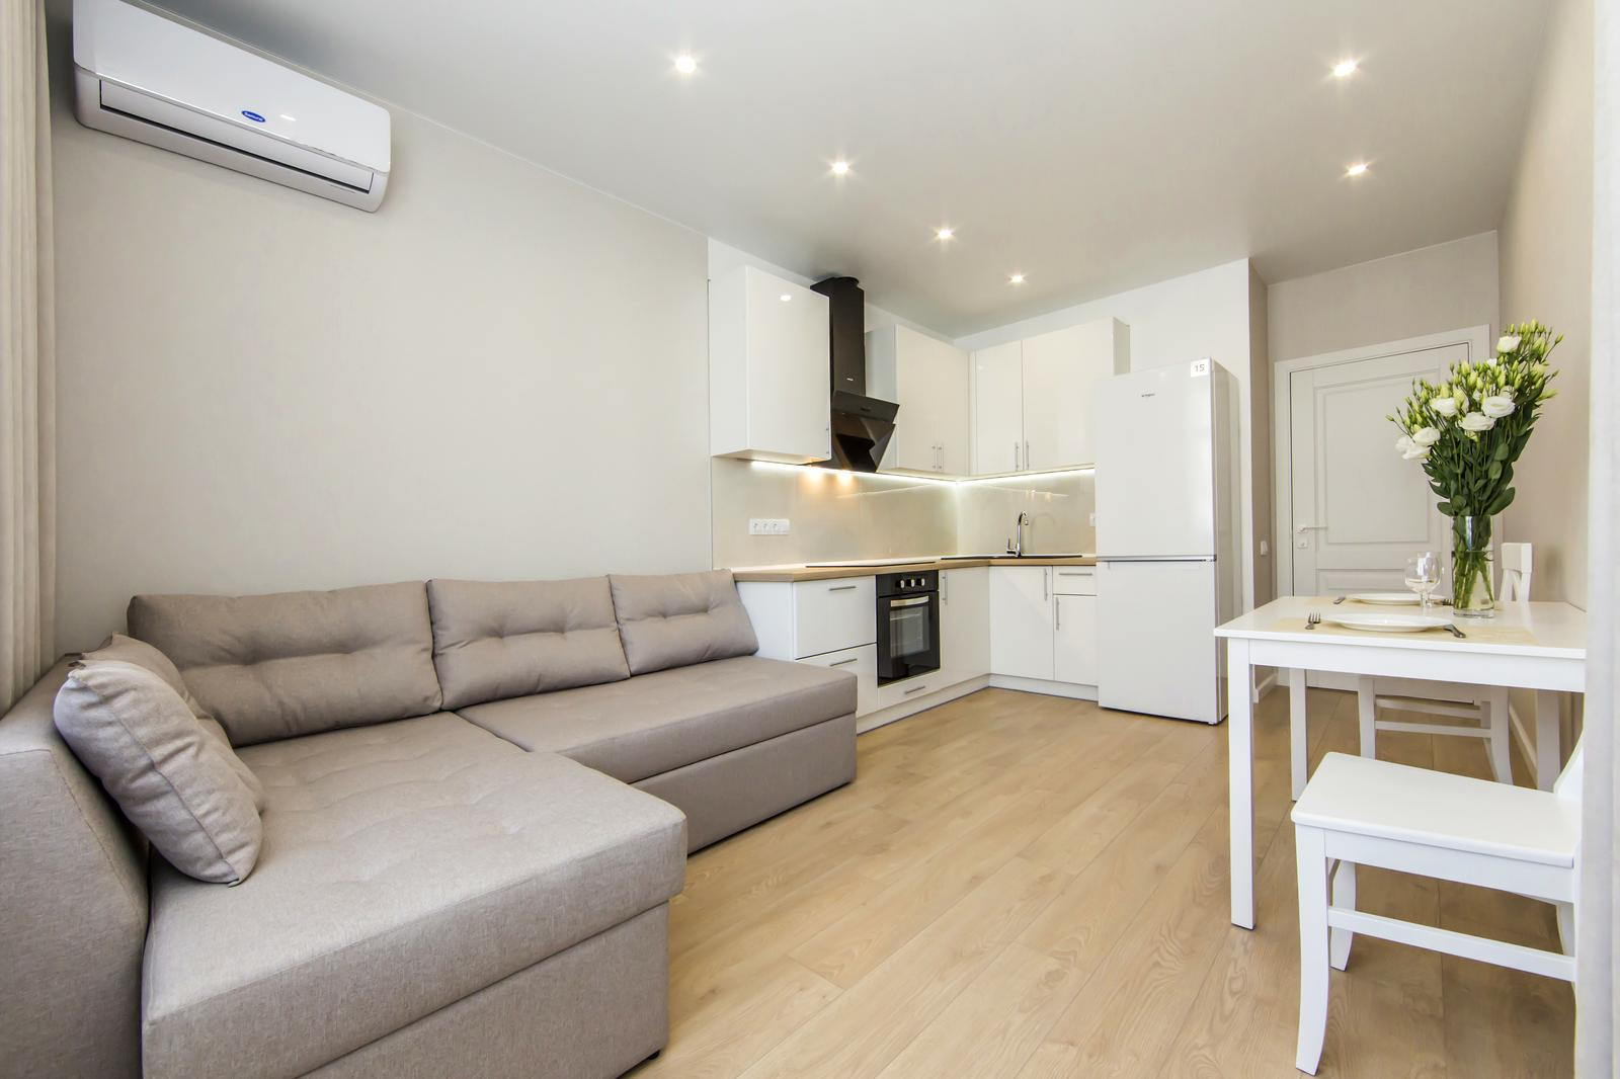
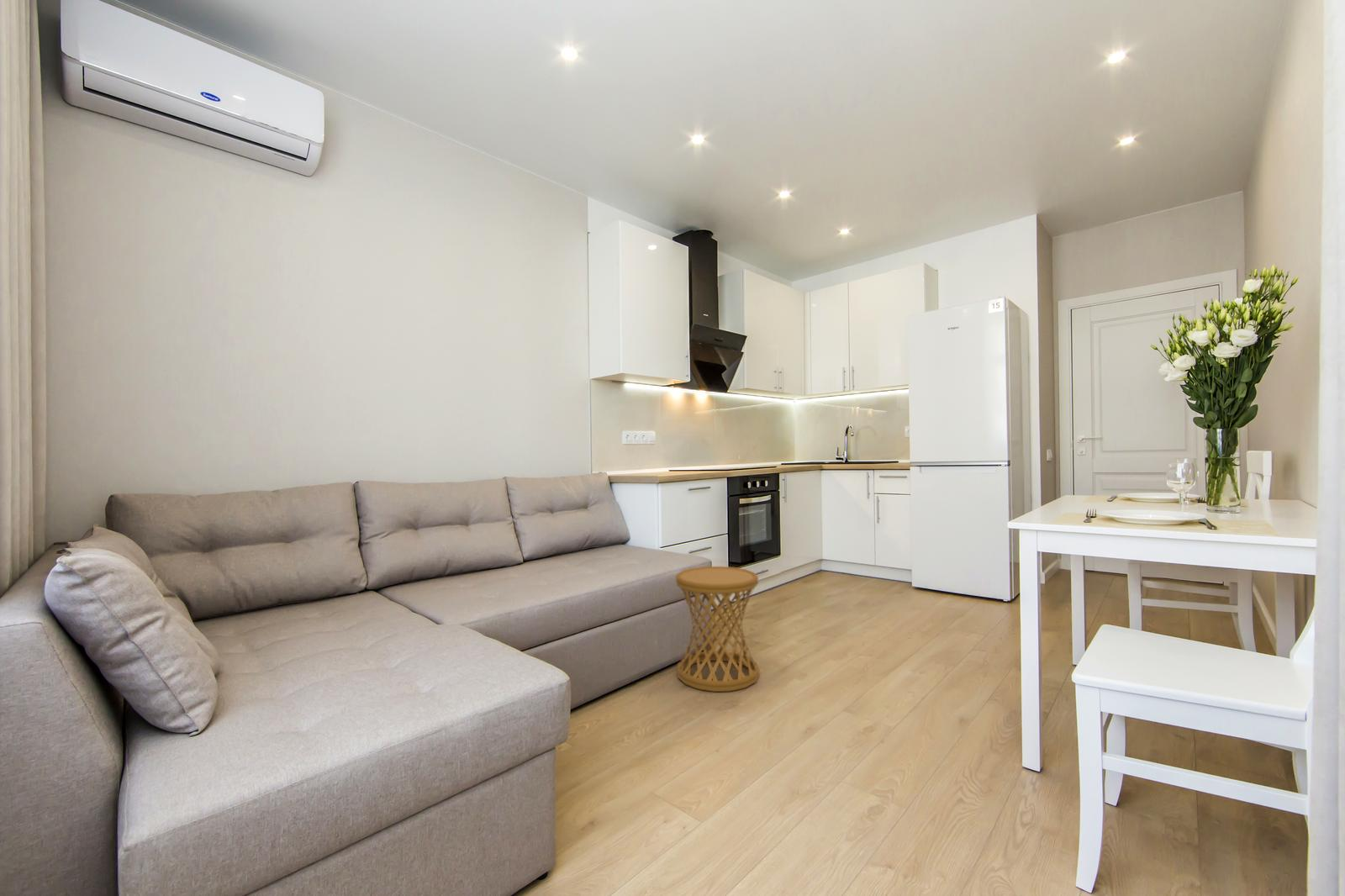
+ side table [675,566,760,693]
